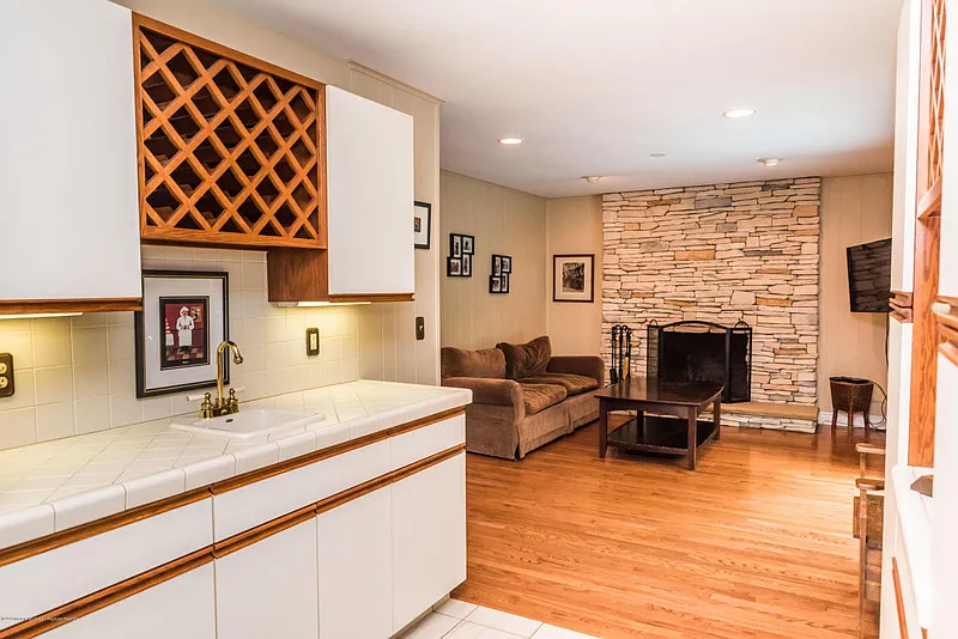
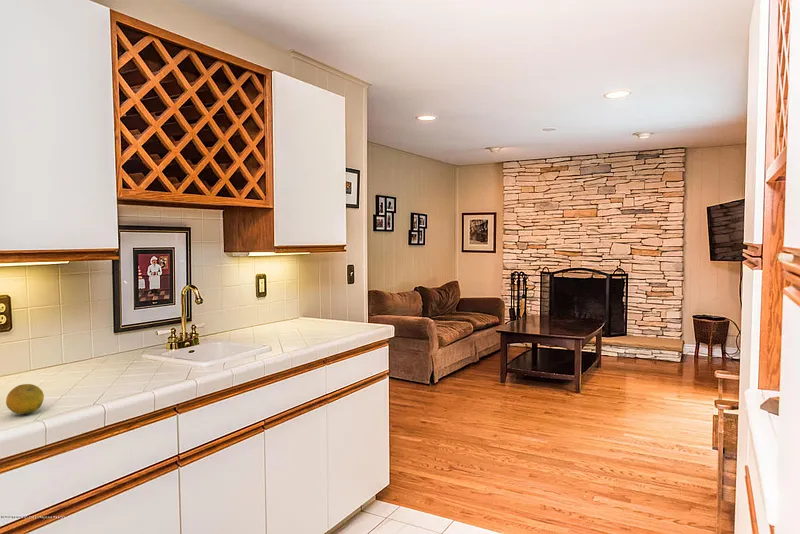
+ fruit [5,383,45,415]
